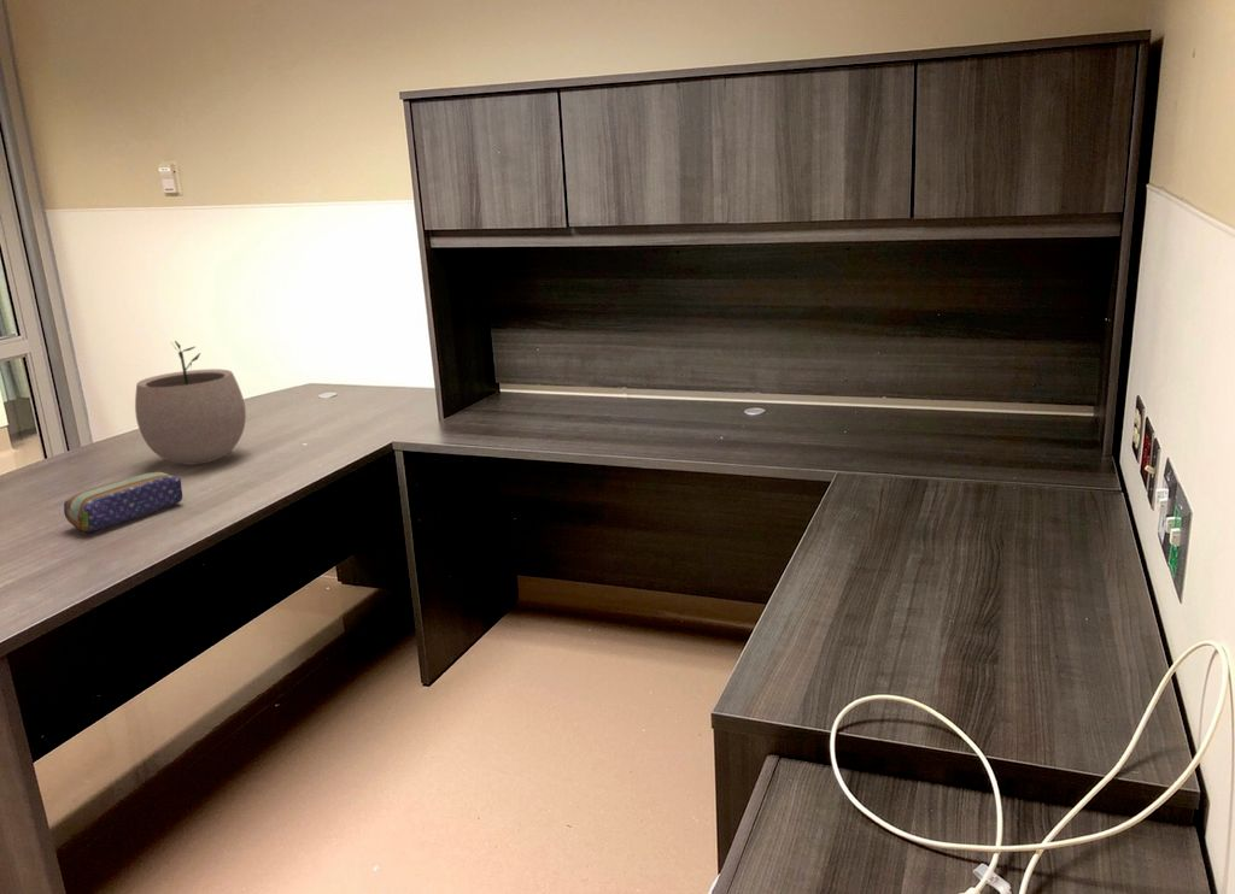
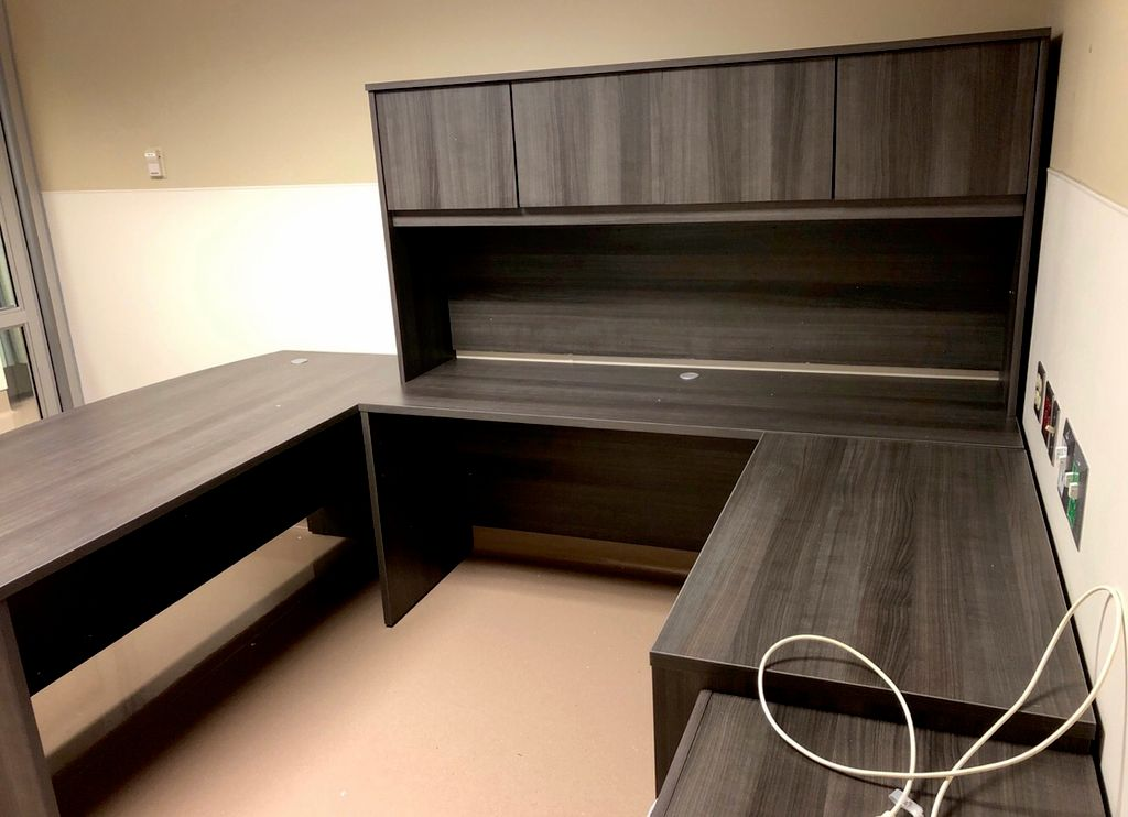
- plant pot [134,340,247,466]
- pencil case [63,471,183,534]
